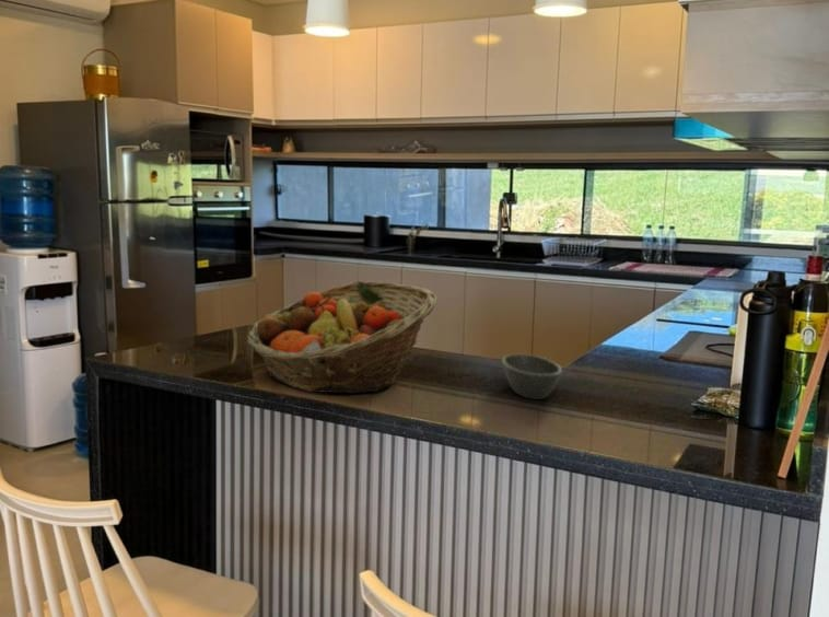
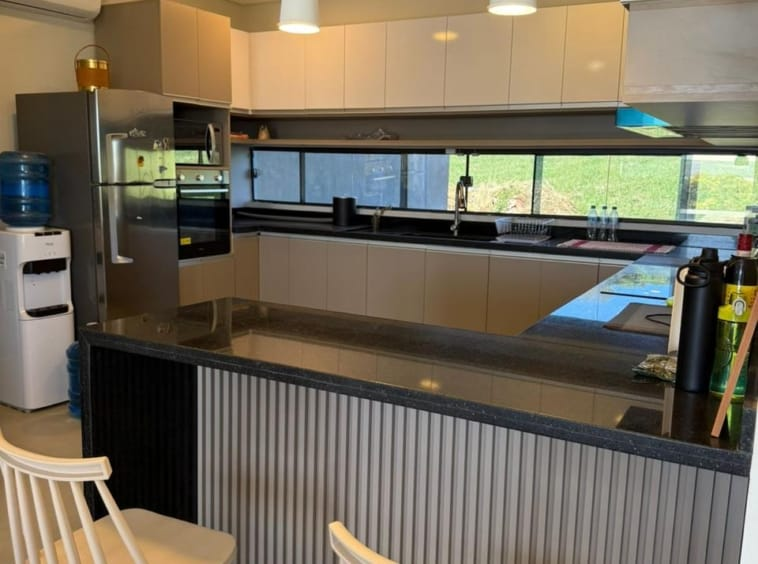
- bowl [501,353,563,400]
- fruit basket [246,280,437,394]
